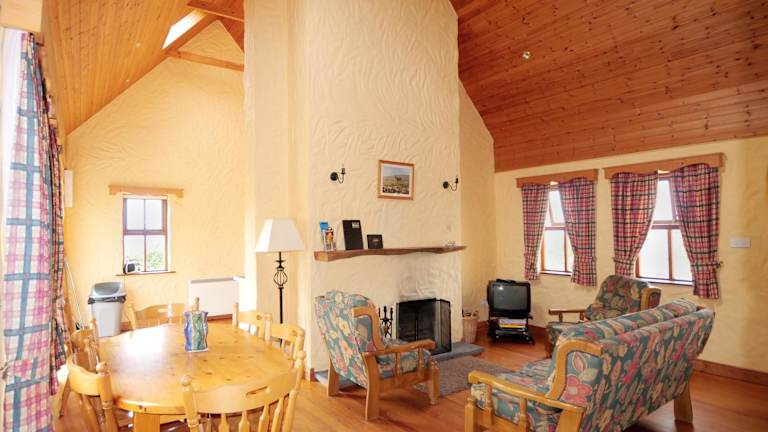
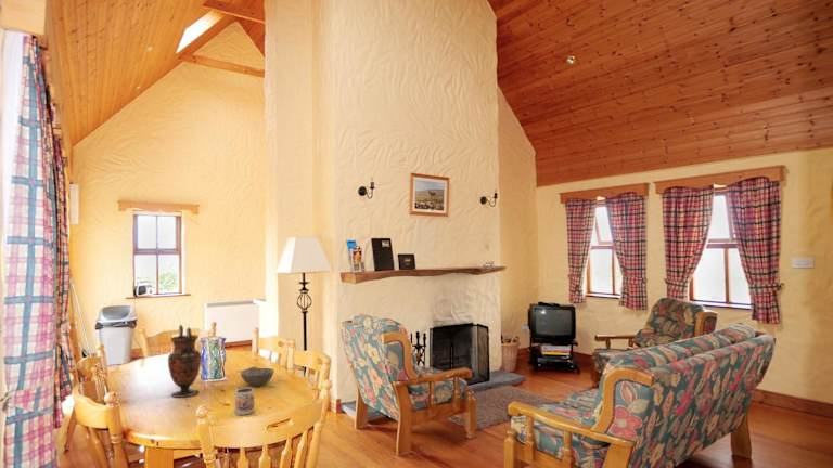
+ vase [167,324,202,399]
+ bowl [240,366,275,387]
+ mug [234,387,255,416]
